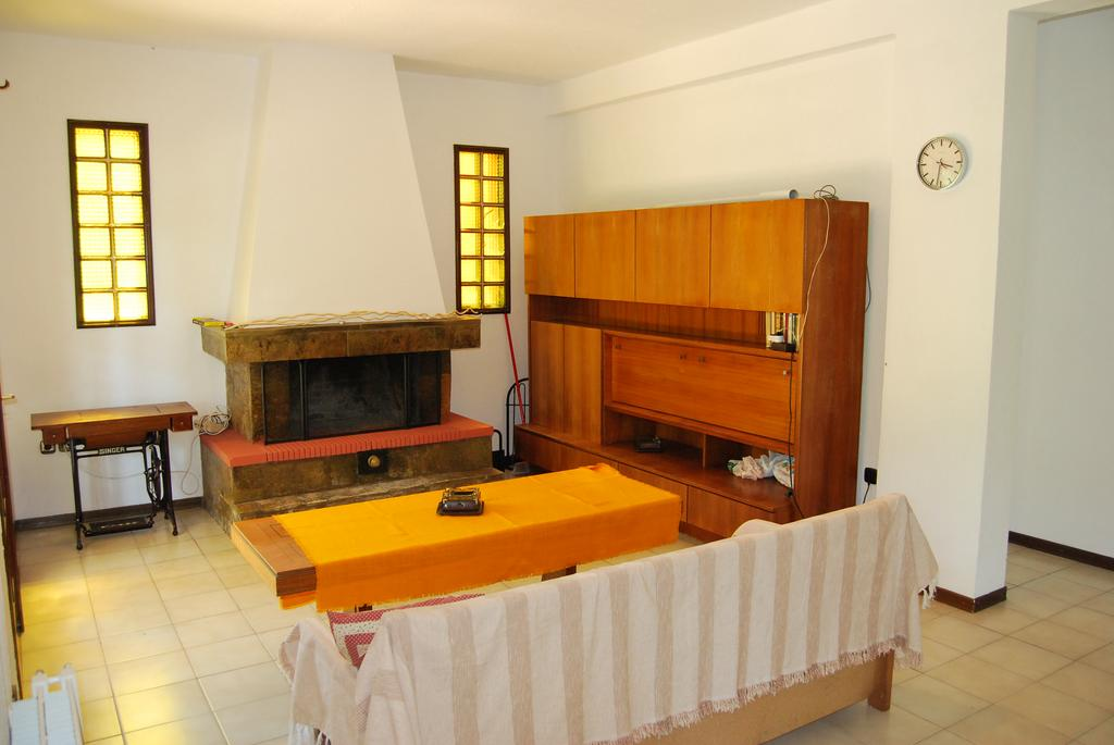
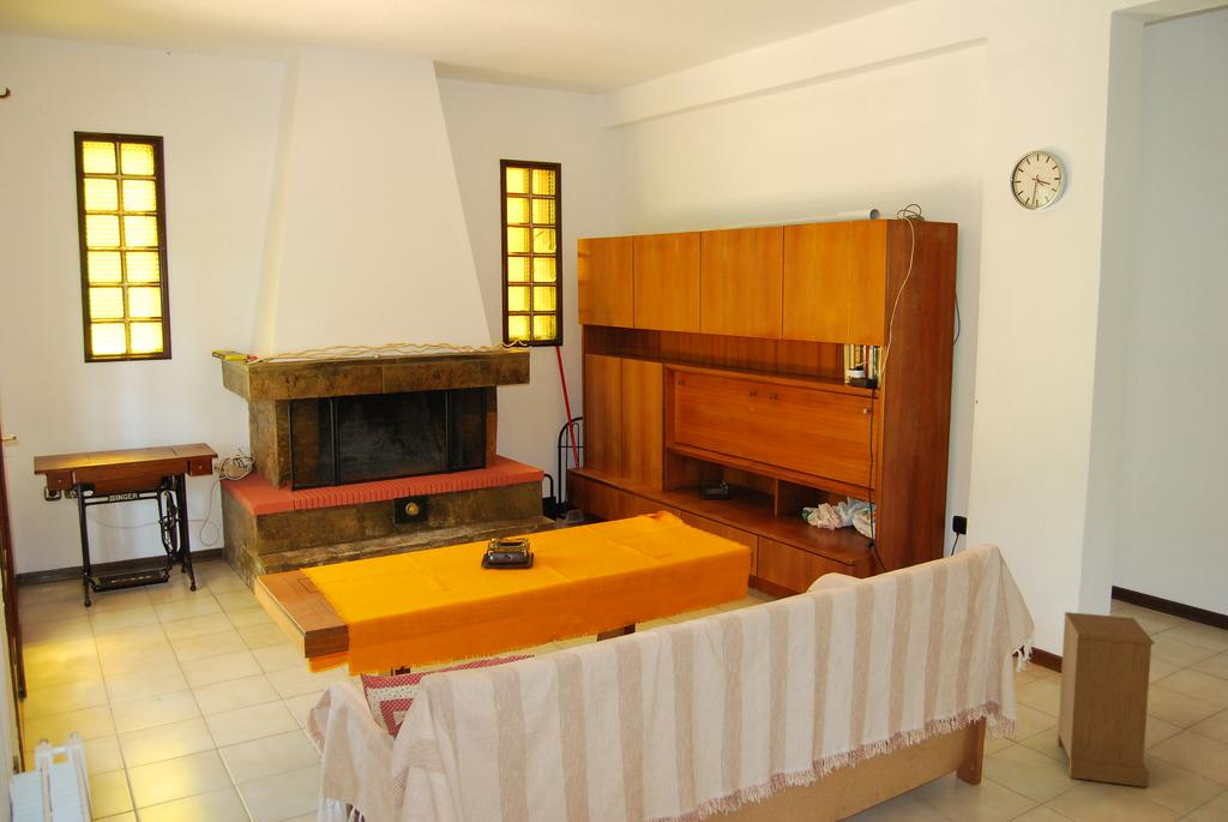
+ nightstand [1055,611,1156,788]
